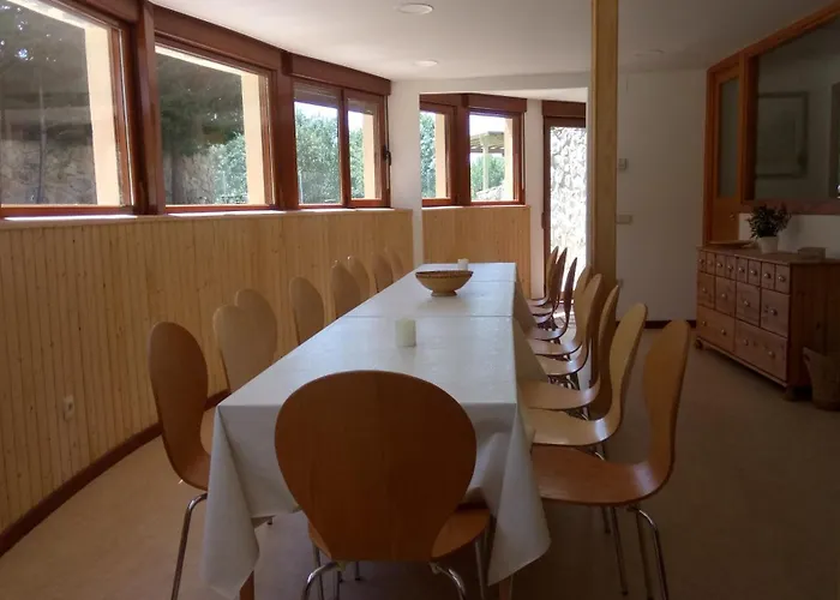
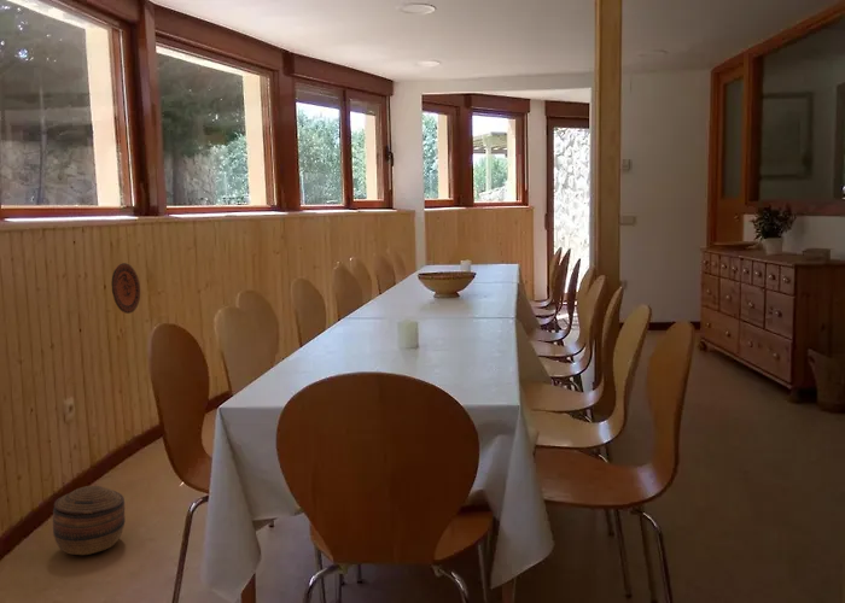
+ decorative plate [111,262,141,315]
+ basket [52,485,127,556]
